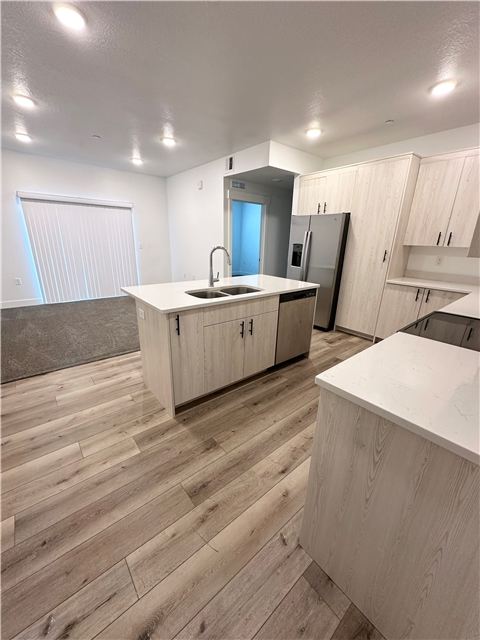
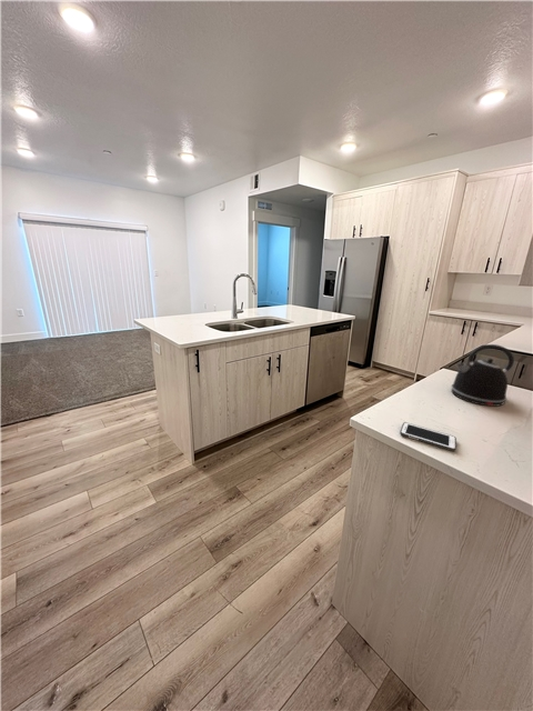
+ kettle [450,343,515,408]
+ cell phone [399,421,457,452]
